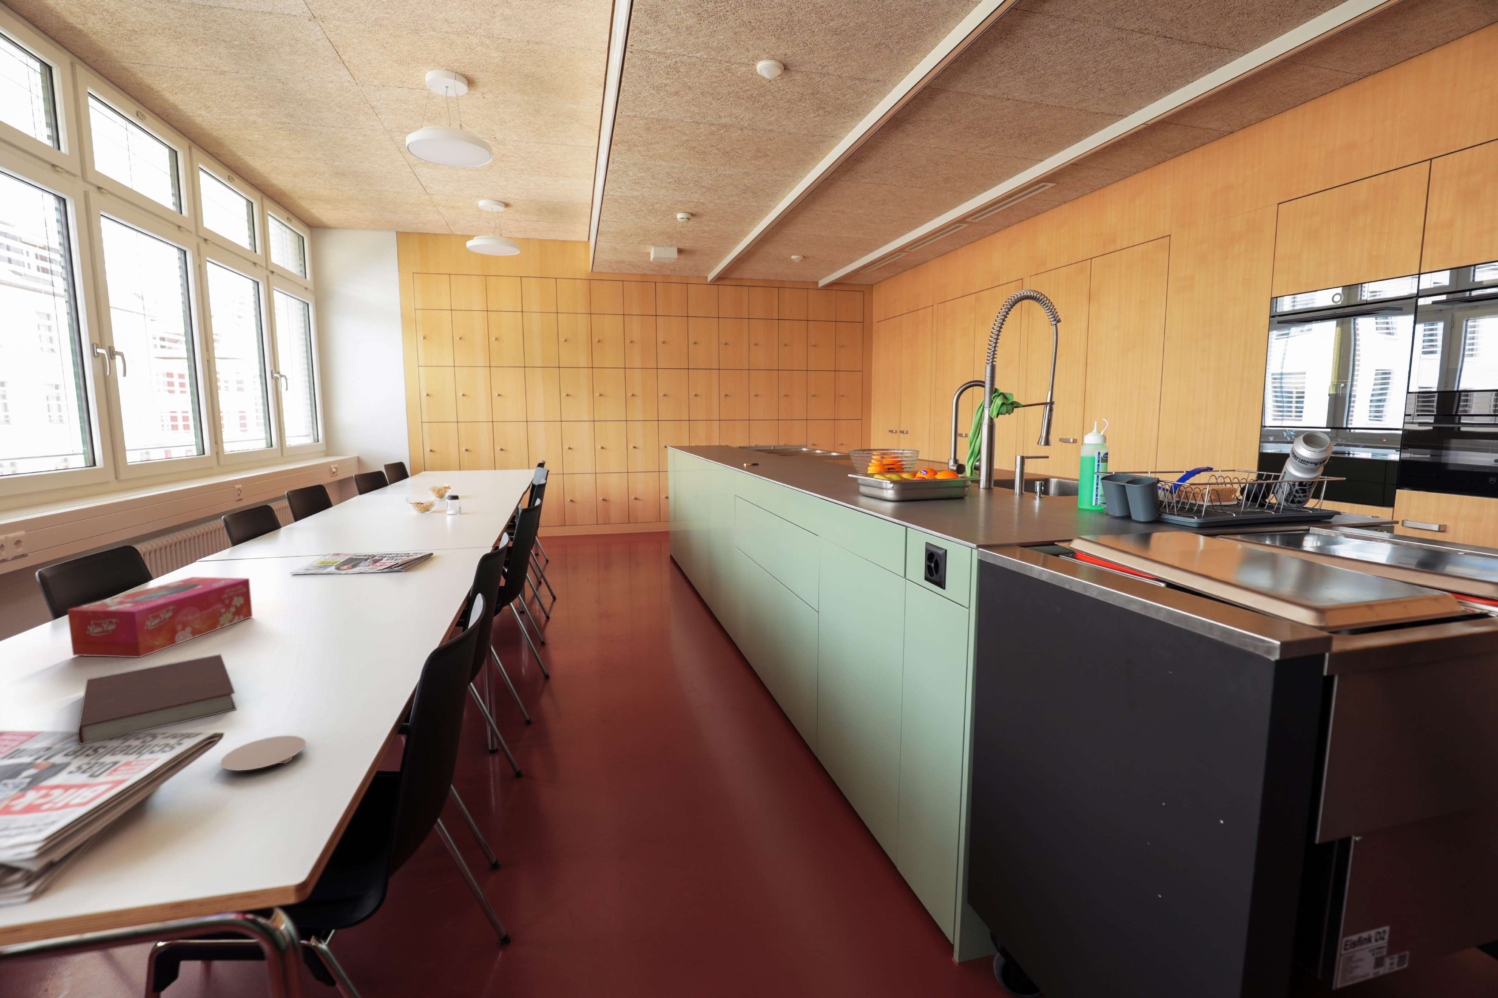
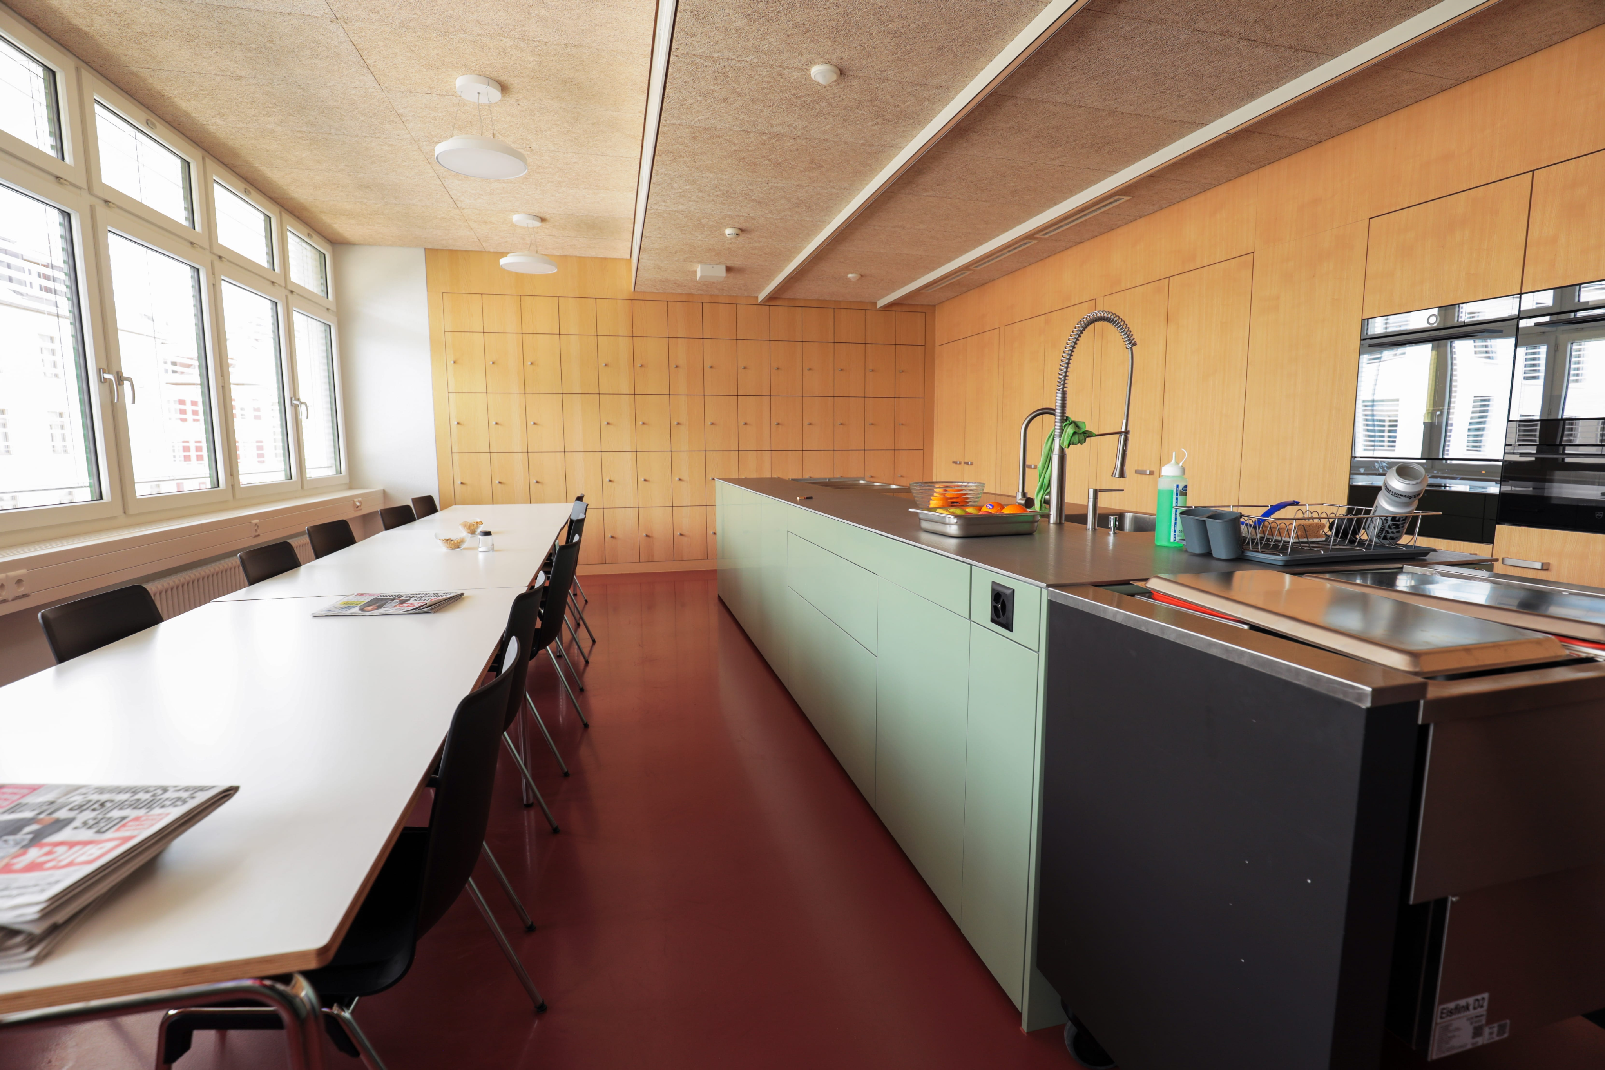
- coaster [220,735,307,771]
- notebook [77,654,237,745]
- tissue box [67,577,253,658]
